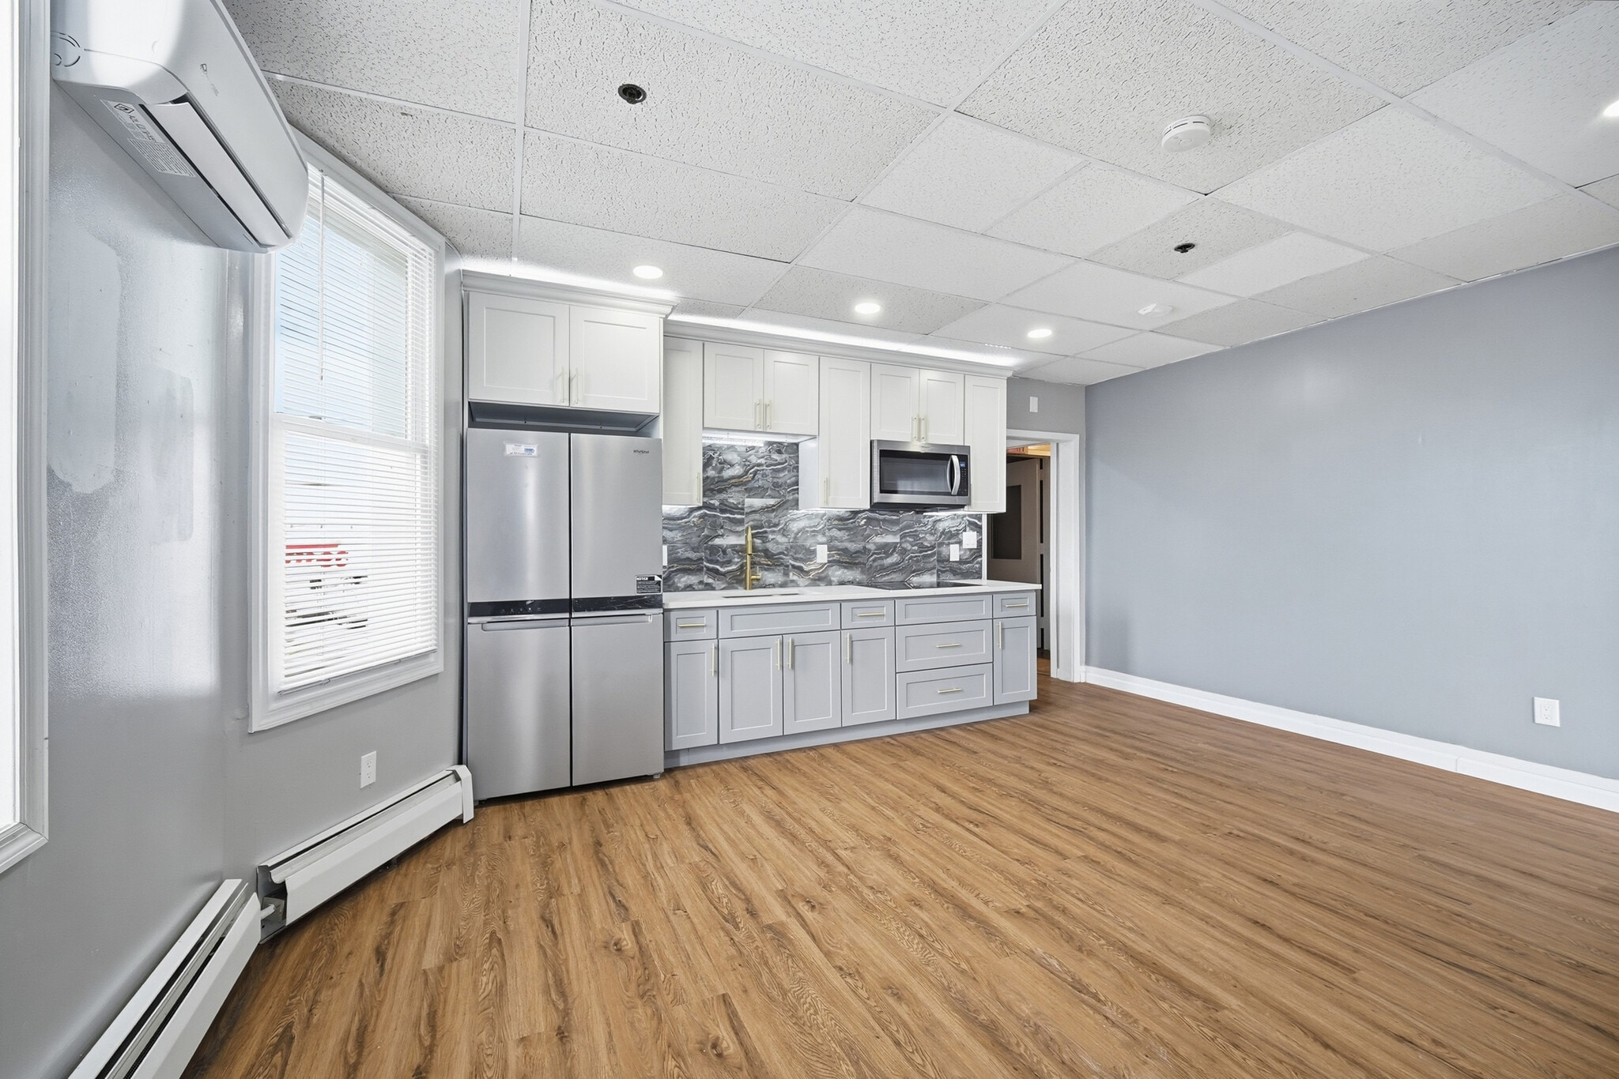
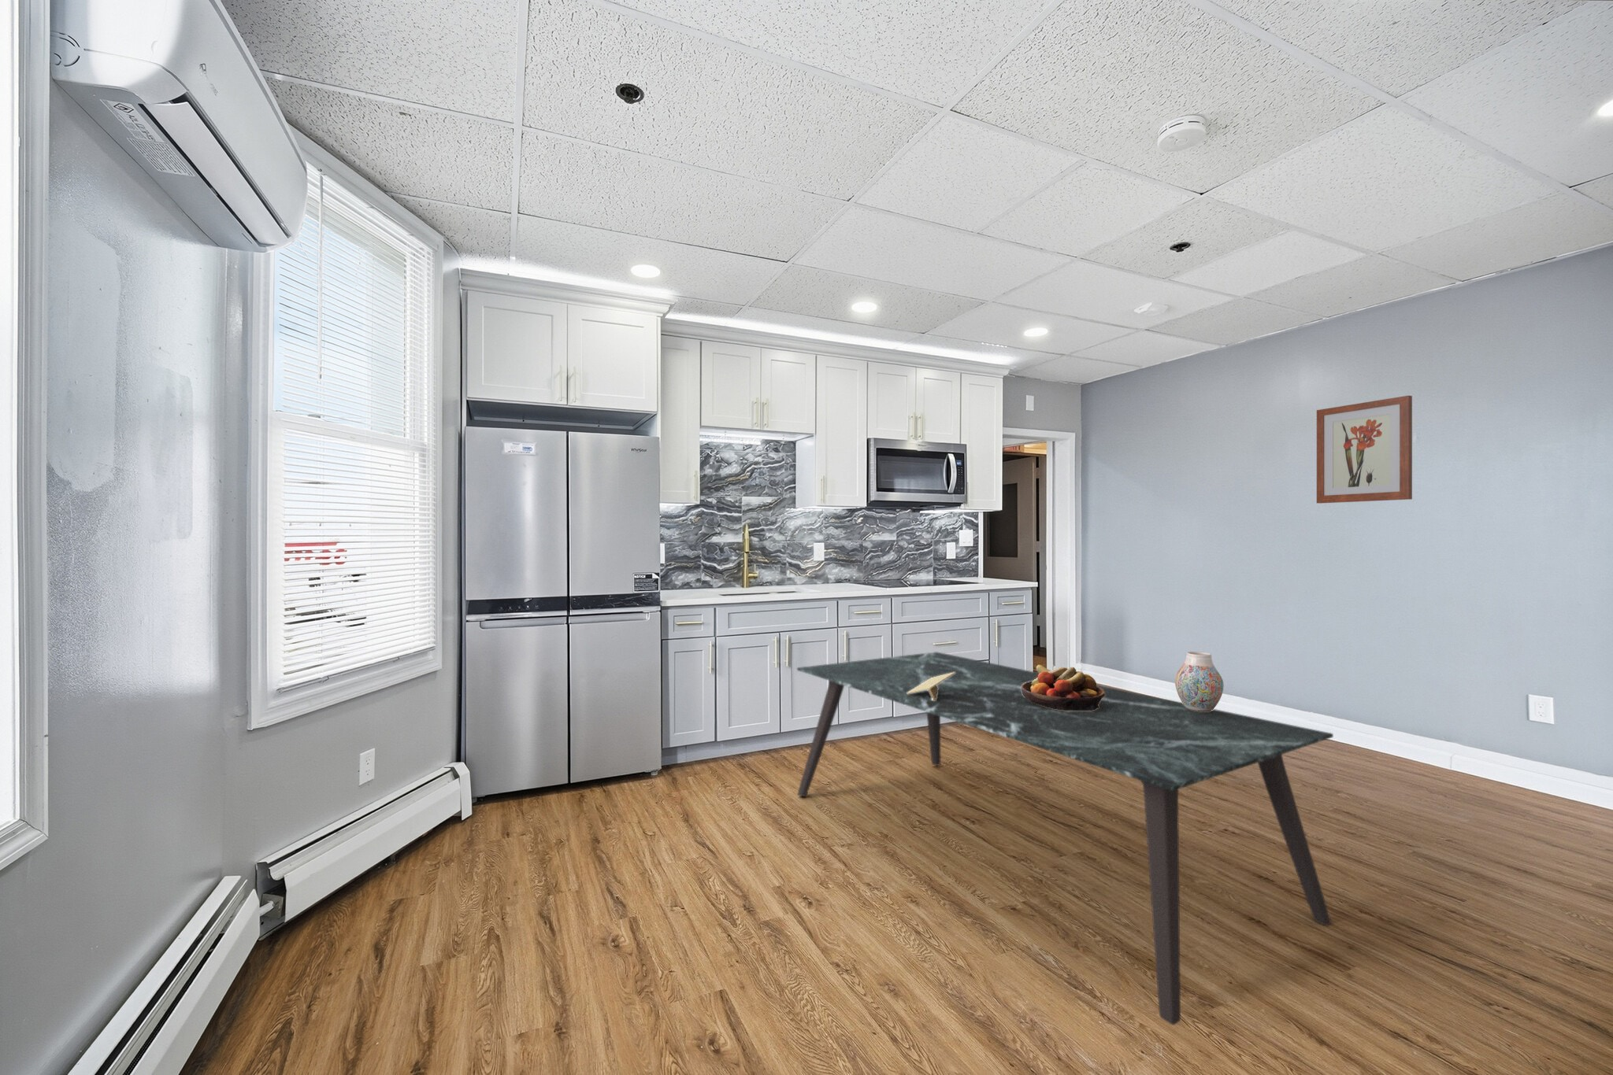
+ wall art [1317,395,1413,504]
+ vase [1174,650,1224,711]
+ napkin holder [906,672,955,701]
+ fruit bowl [1020,665,1105,710]
+ dining table [796,650,1335,1026]
